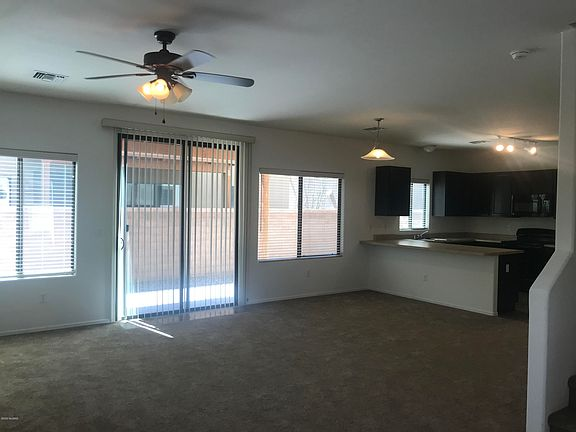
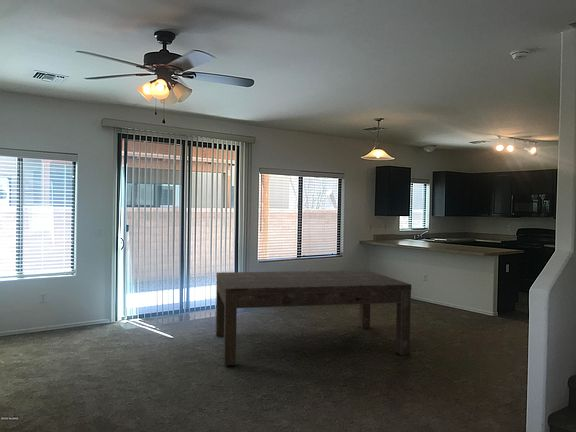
+ dining table [215,269,412,366]
